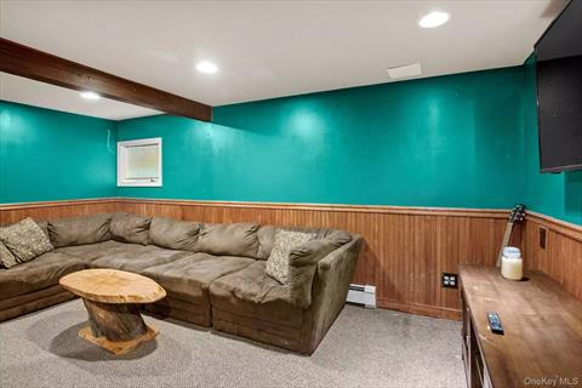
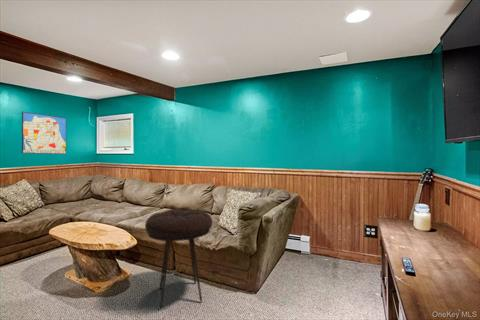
+ wall art [21,111,67,155]
+ stool [144,208,214,310]
